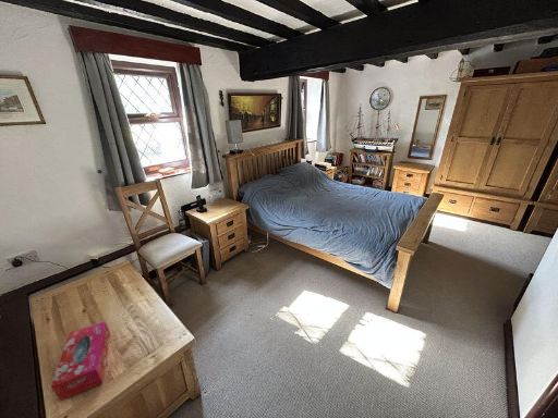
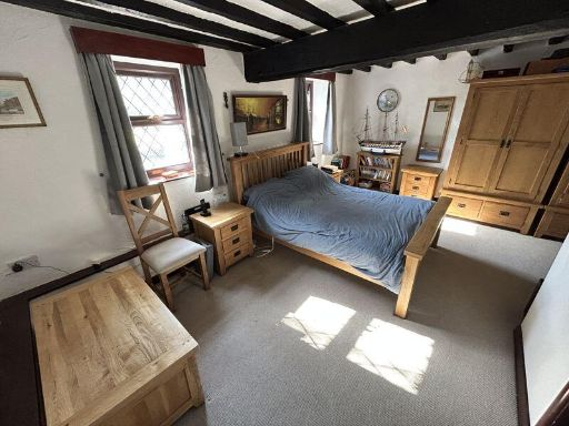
- tissue box [50,320,111,402]
